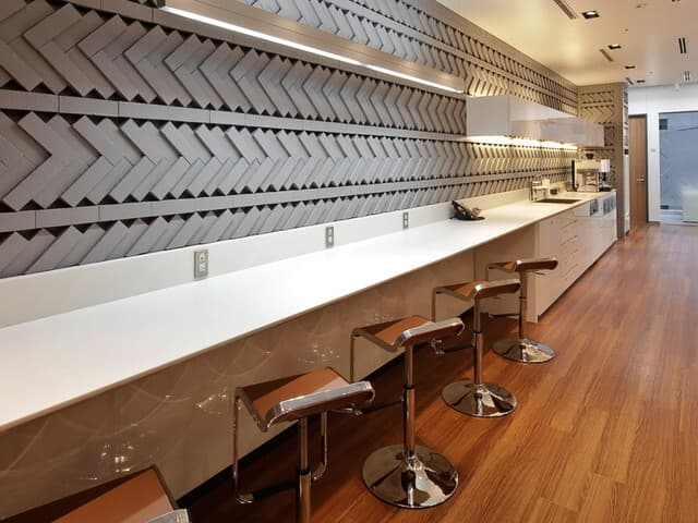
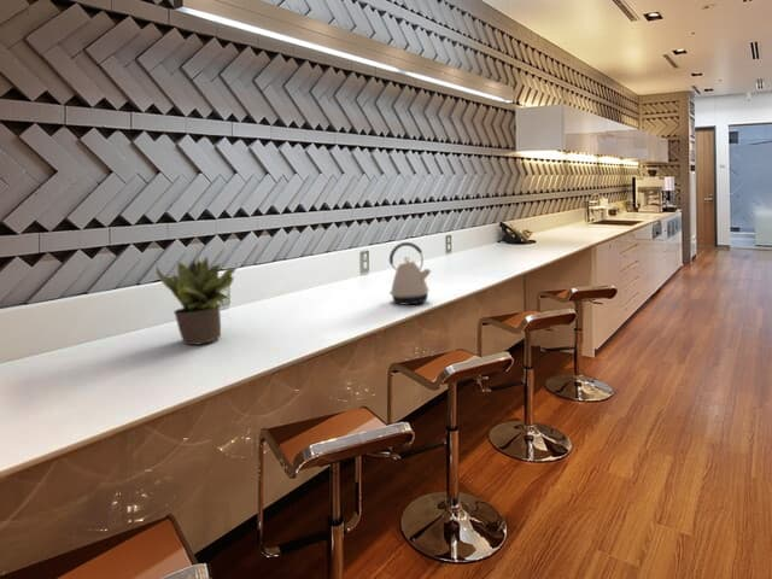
+ kettle [388,241,432,306]
+ potted plant [156,251,238,346]
